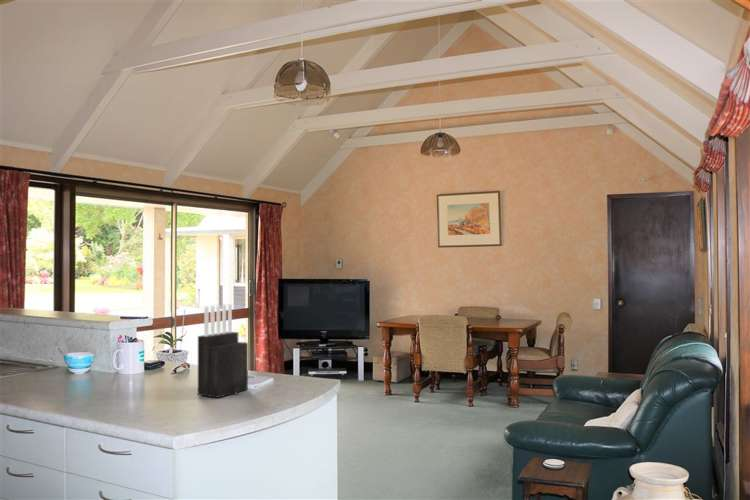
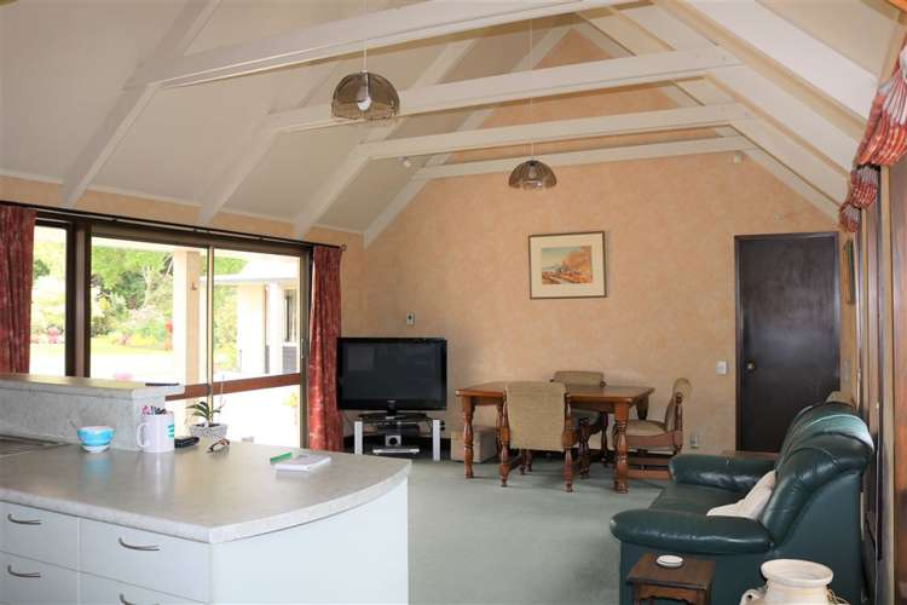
- knife block [197,303,249,399]
